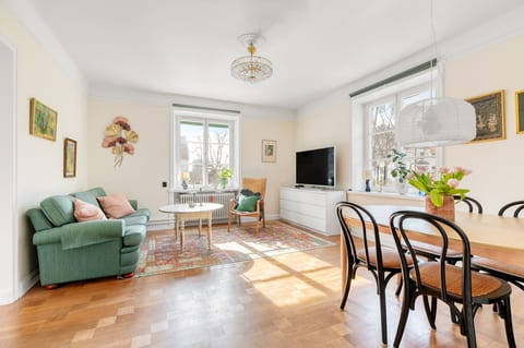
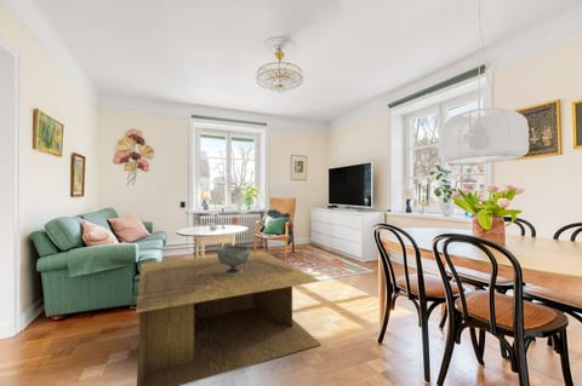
+ decorative bowl [216,244,252,275]
+ coffee table [135,250,323,386]
